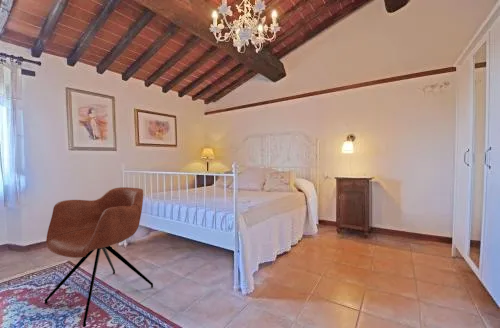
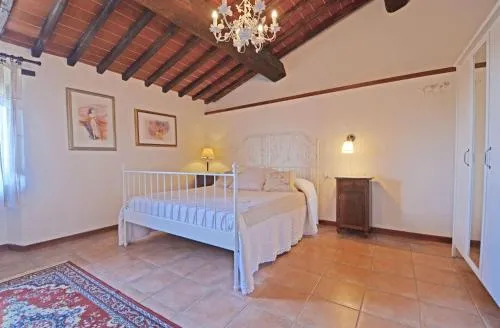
- armchair [44,186,154,328]
